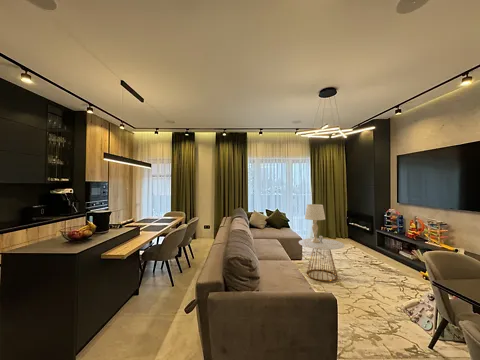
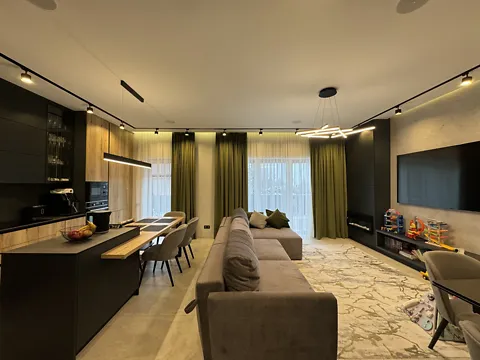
- side table [298,235,346,283]
- lamp [304,203,326,243]
